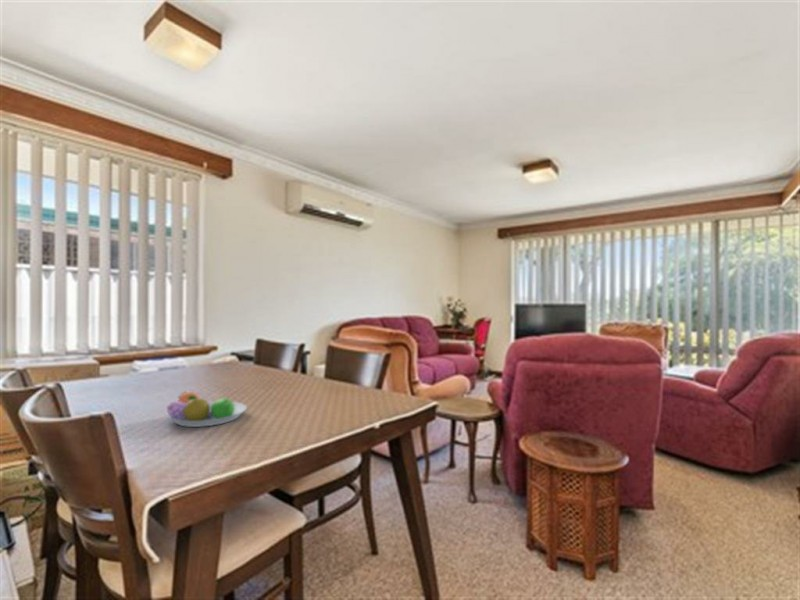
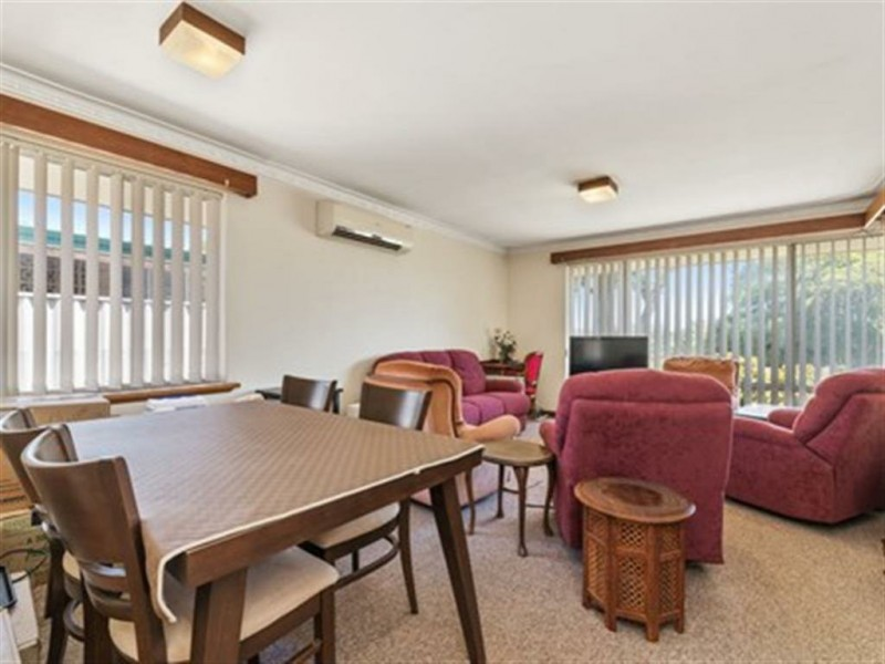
- fruit bowl [166,390,248,428]
